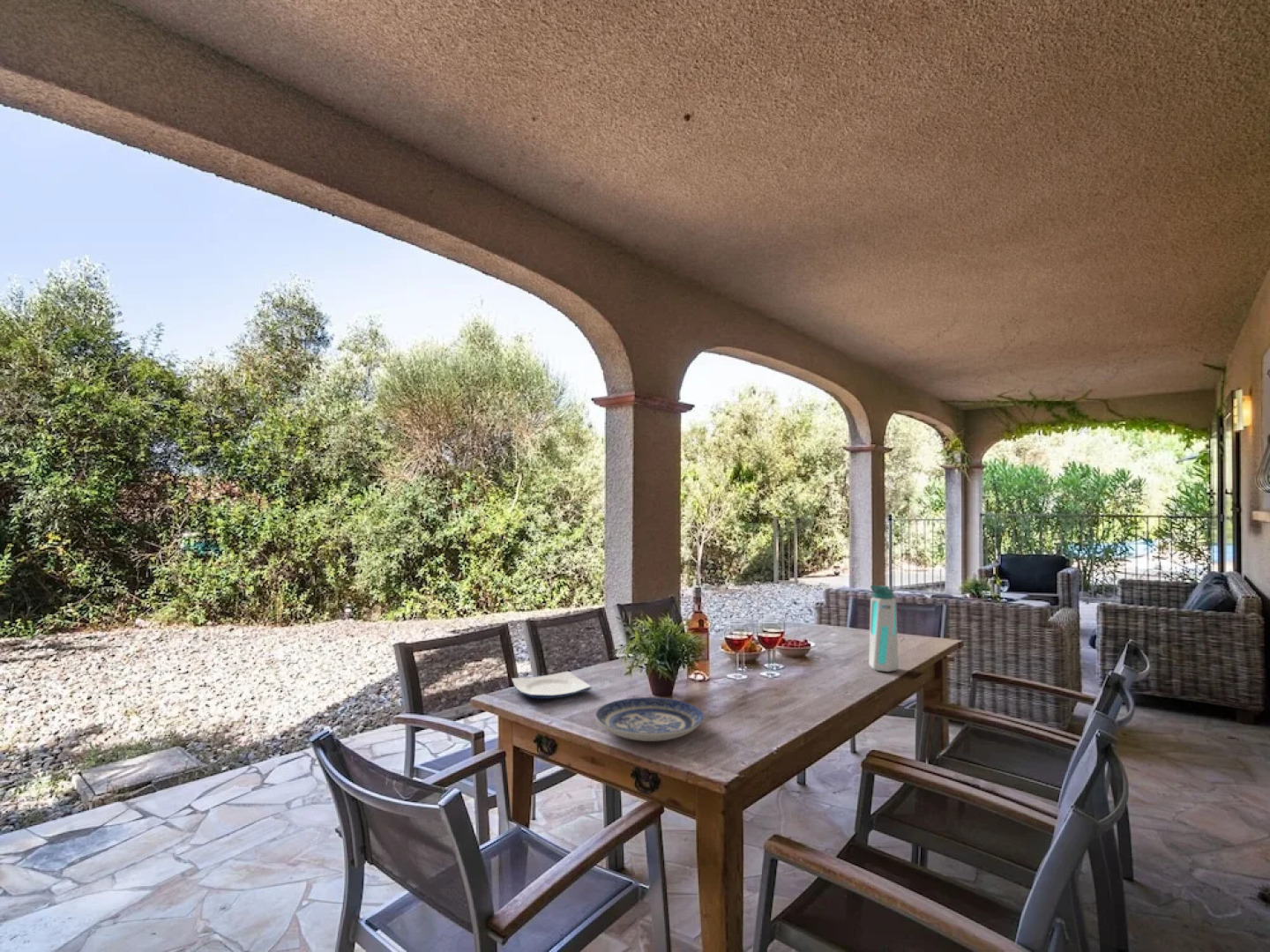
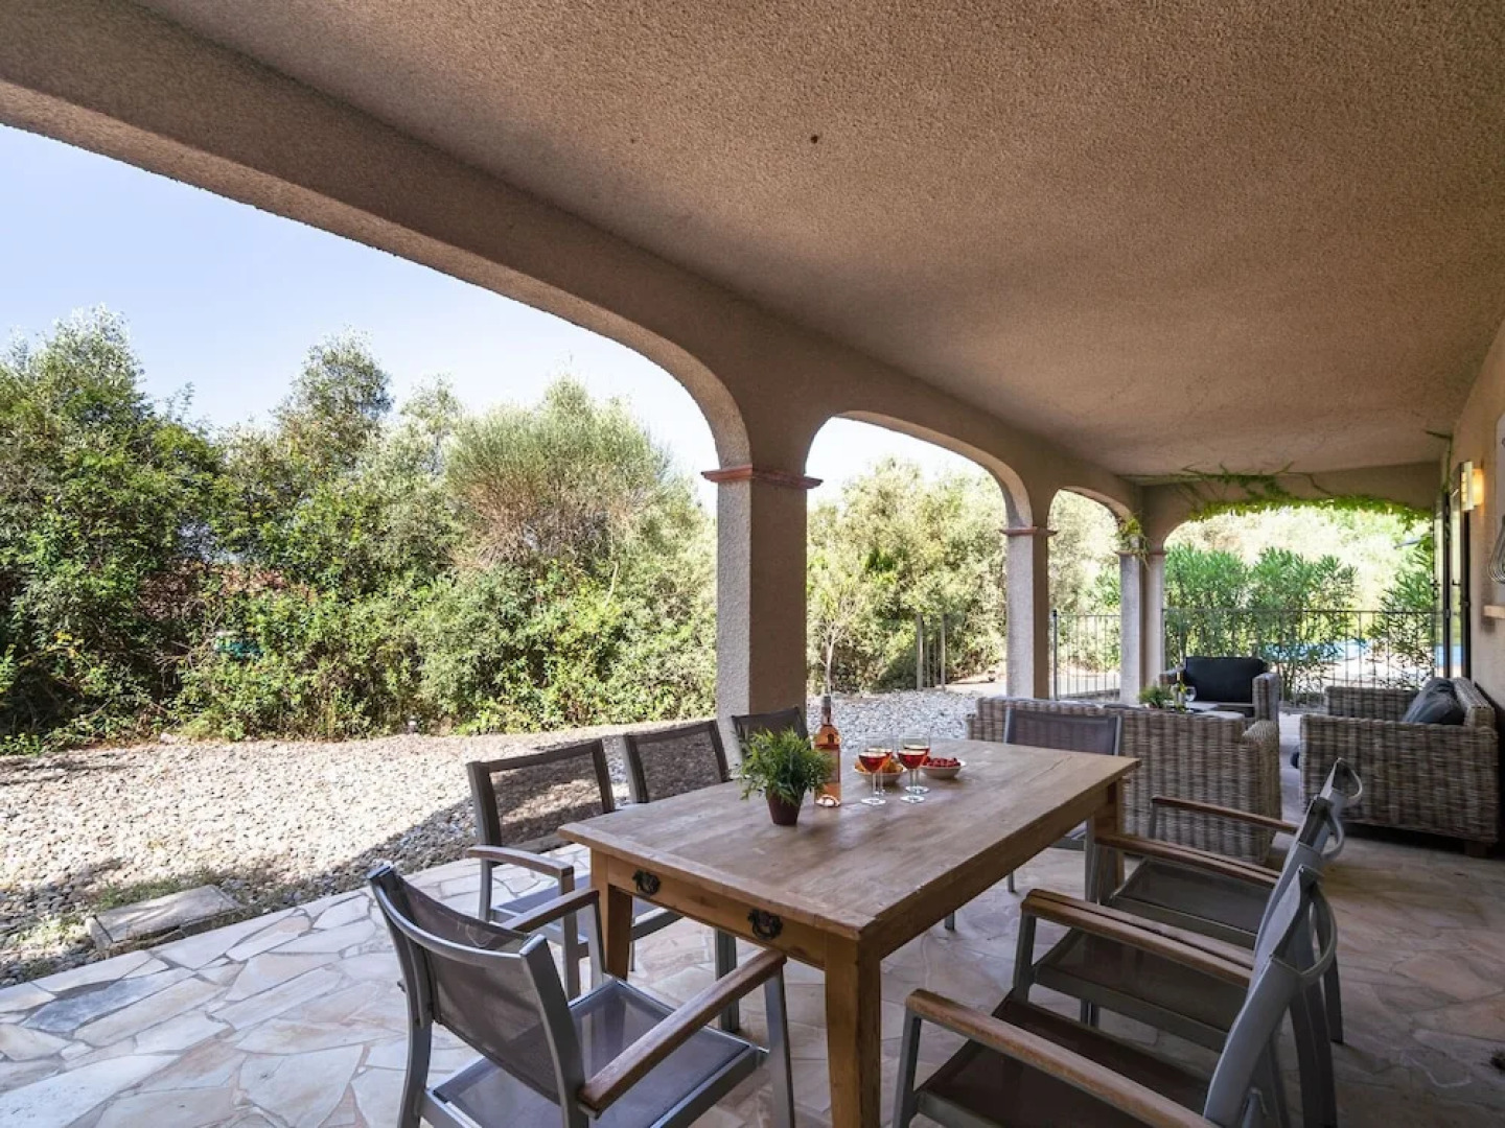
- plate [511,671,593,700]
- water bottle [868,584,900,673]
- plate [594,696,706,742]
